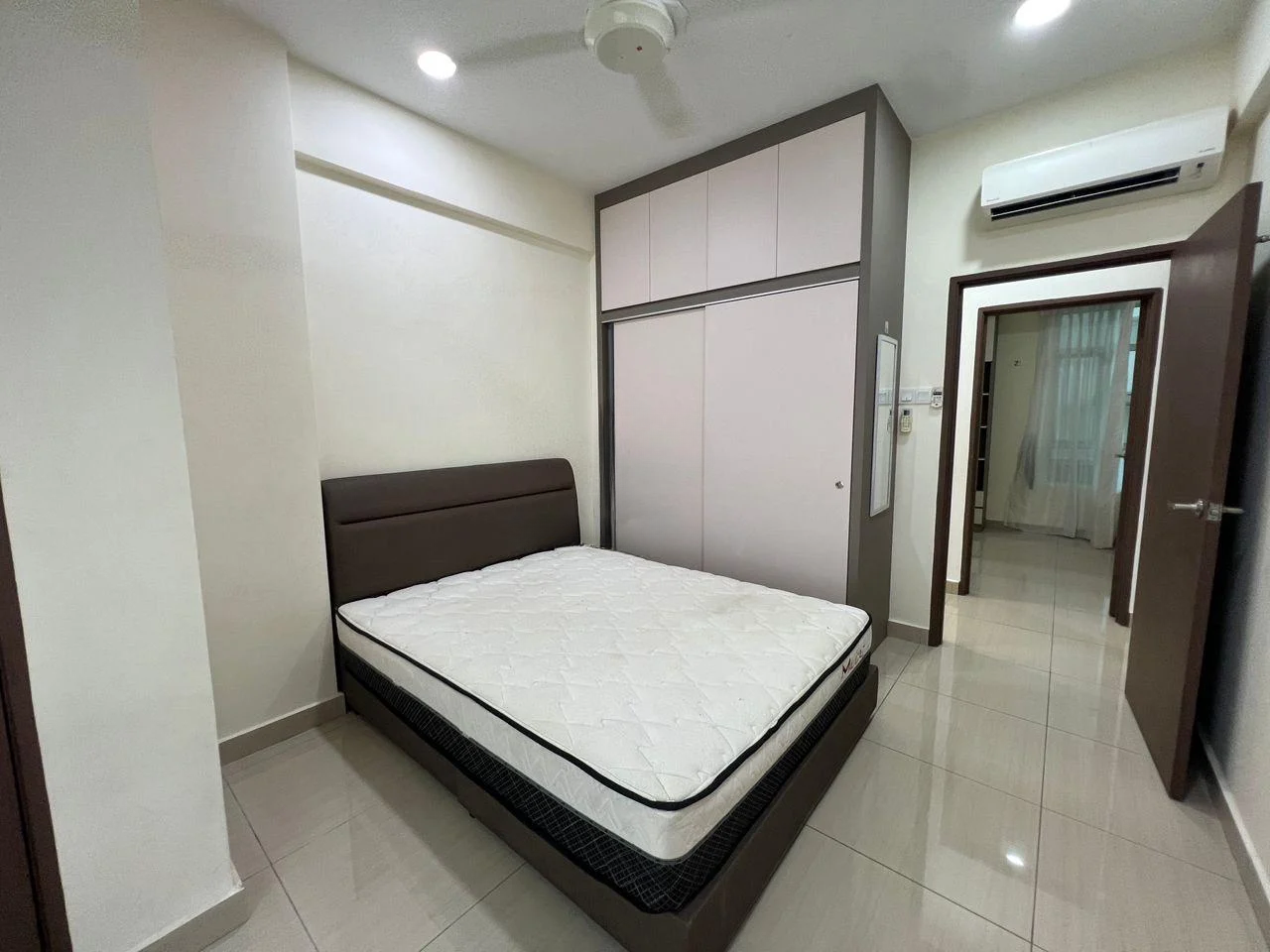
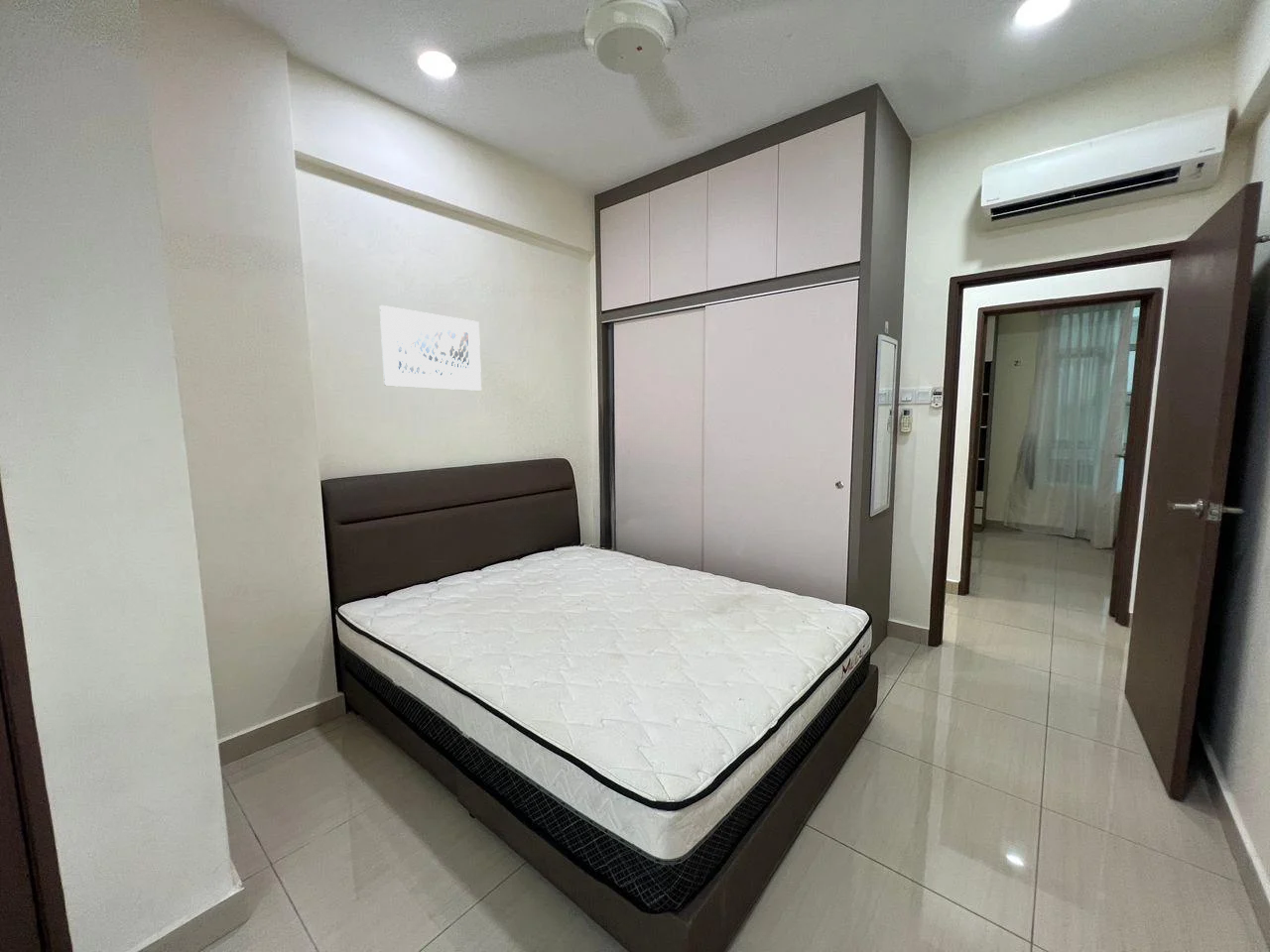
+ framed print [379,304,482,392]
